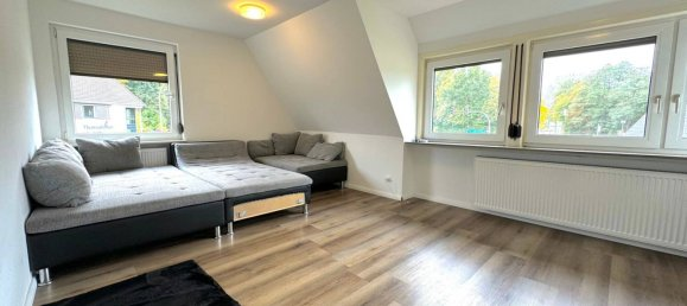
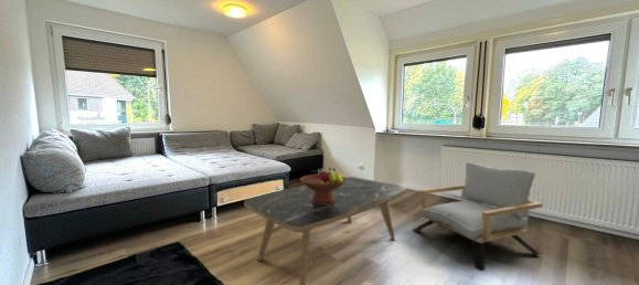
+ fruit bowl [299,167,347,203]
+ armchair [411,161,544,272]
+ coffee table [243,176,407,285]
